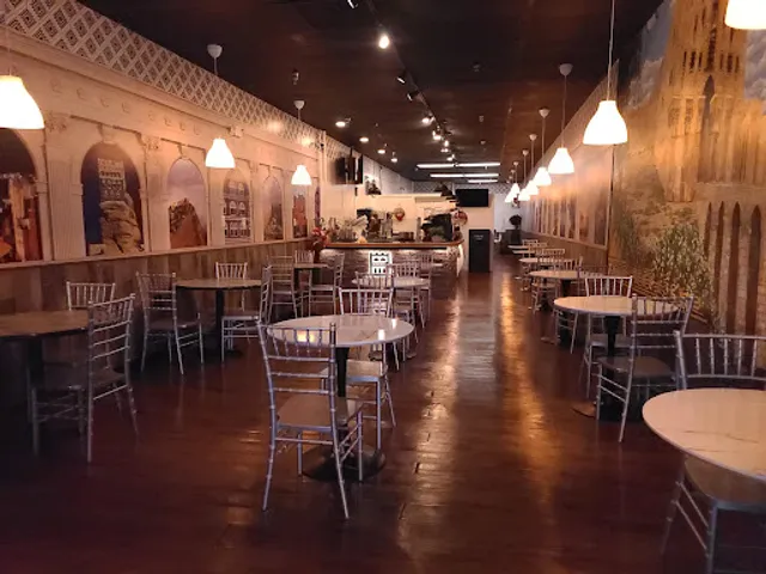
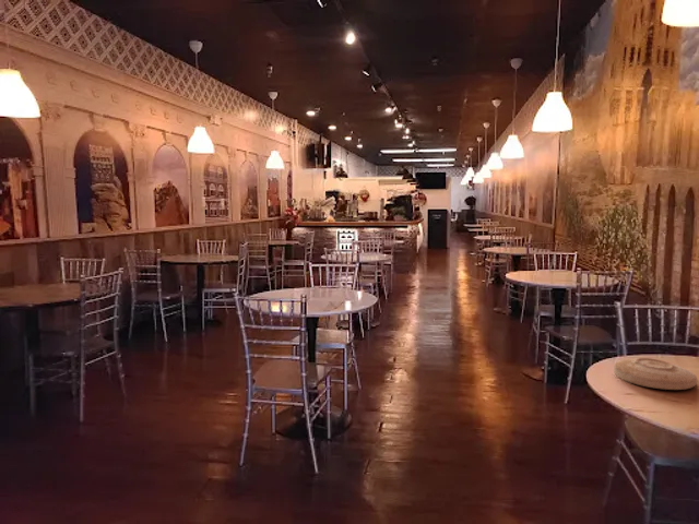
+ plate [613,357,698,391]
